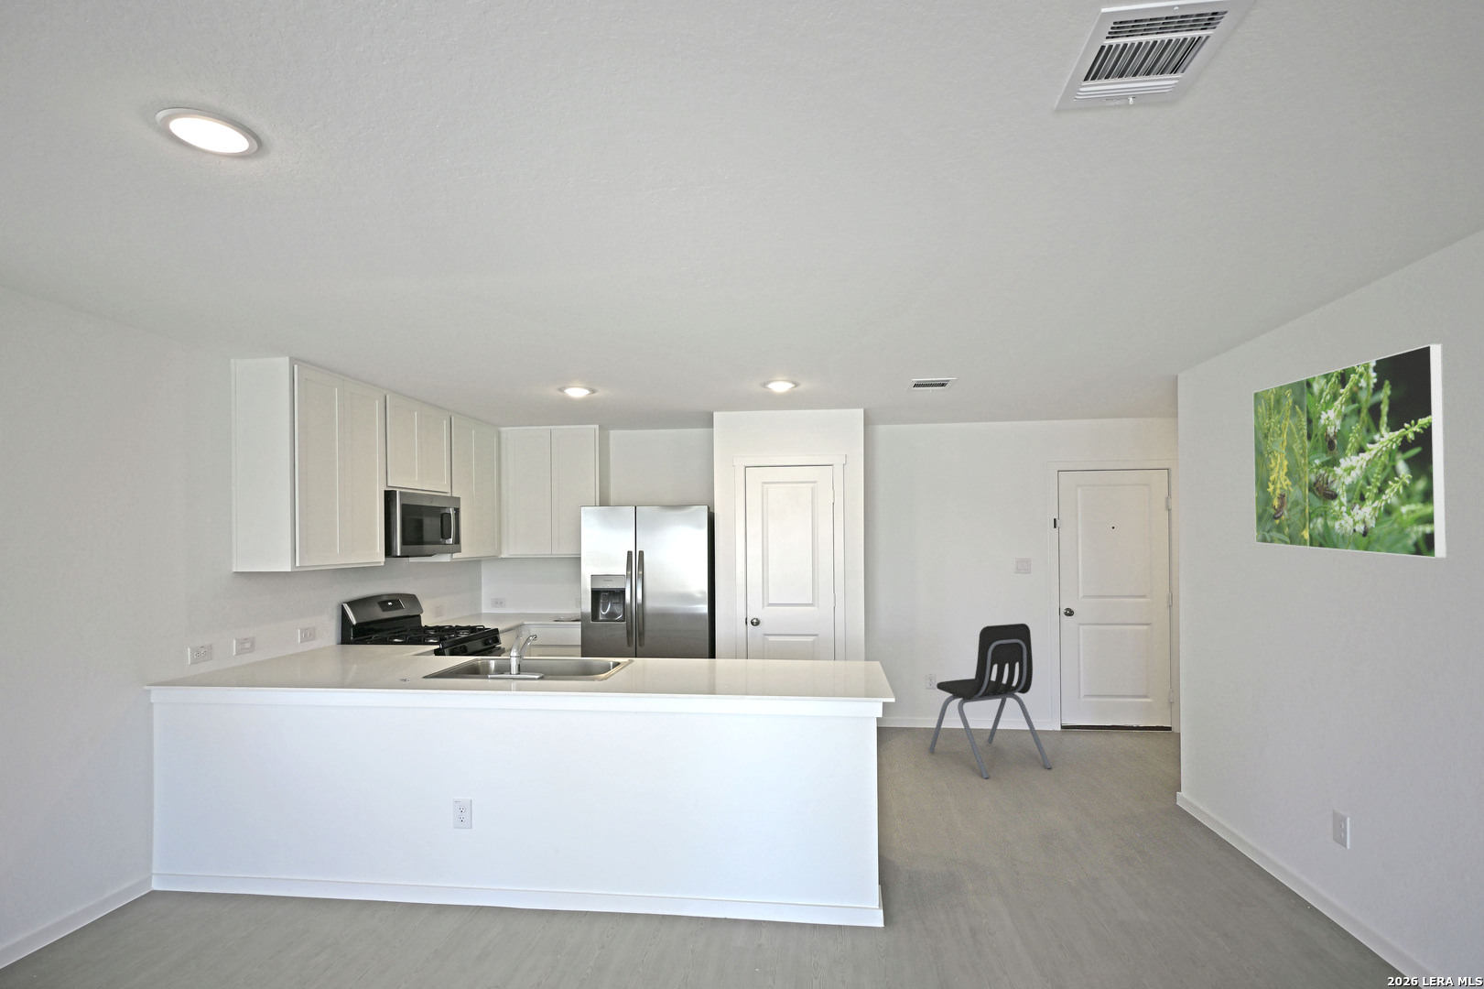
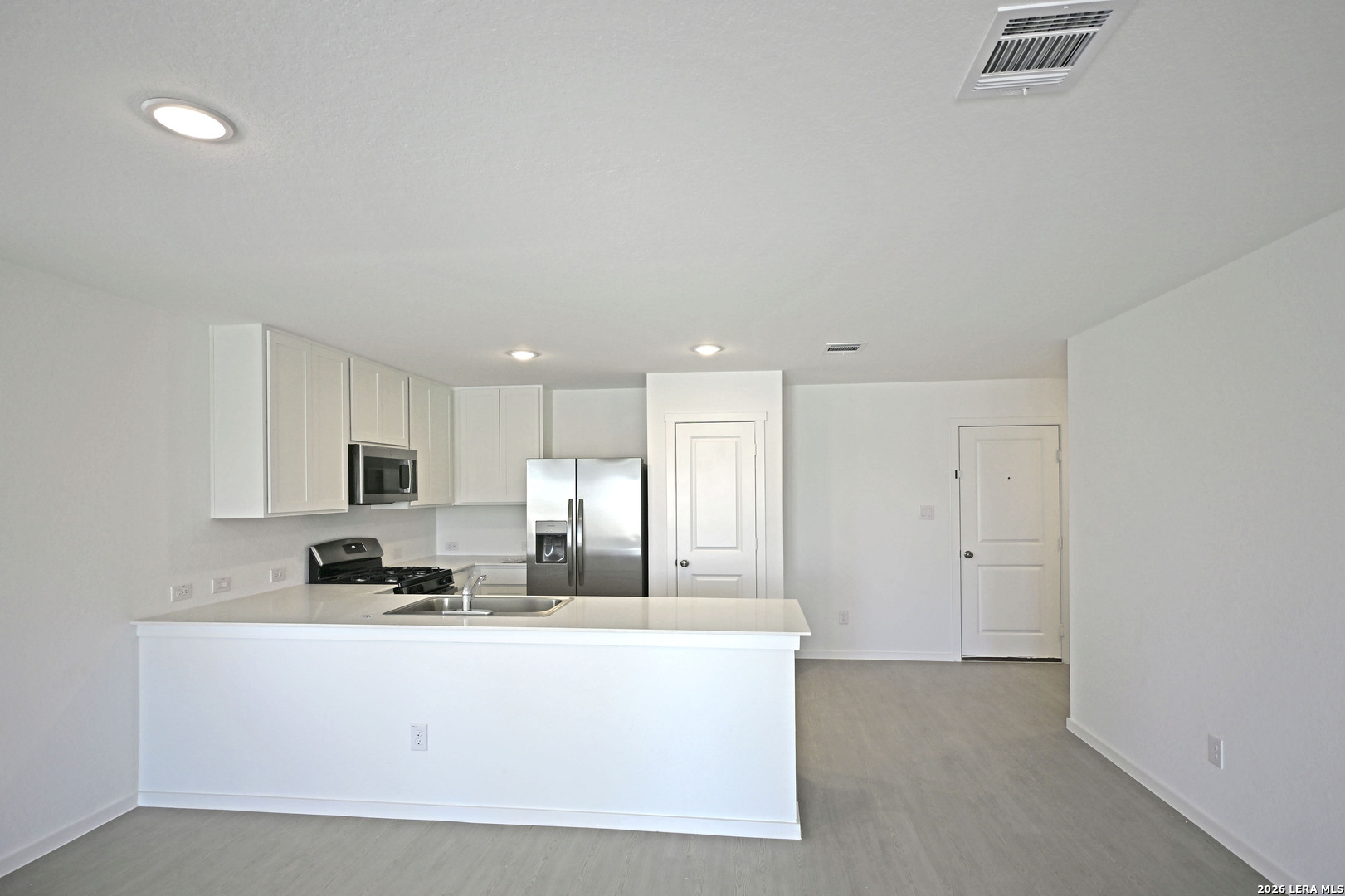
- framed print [1251,342,1449,560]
- dining chair [928,623,1053,779]
